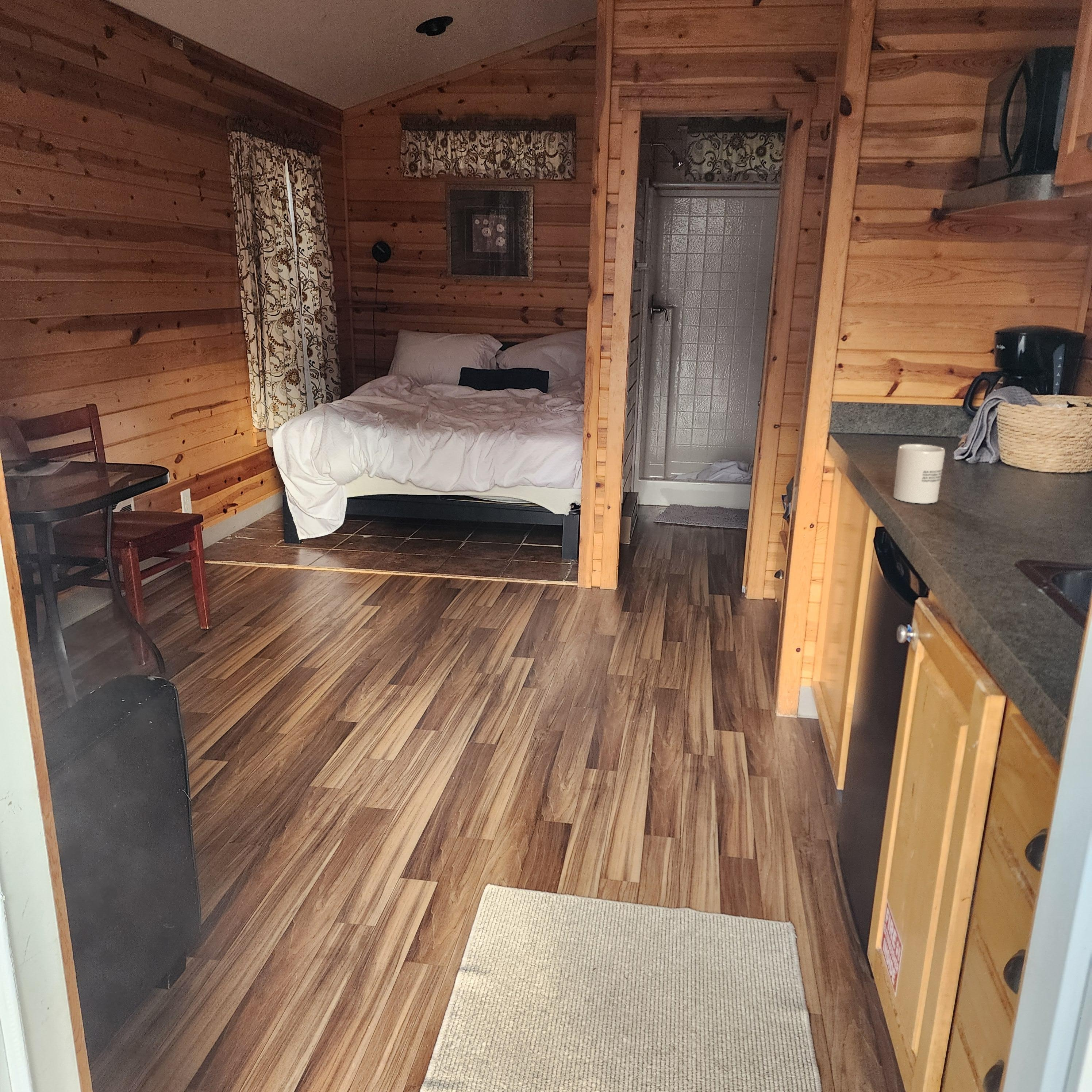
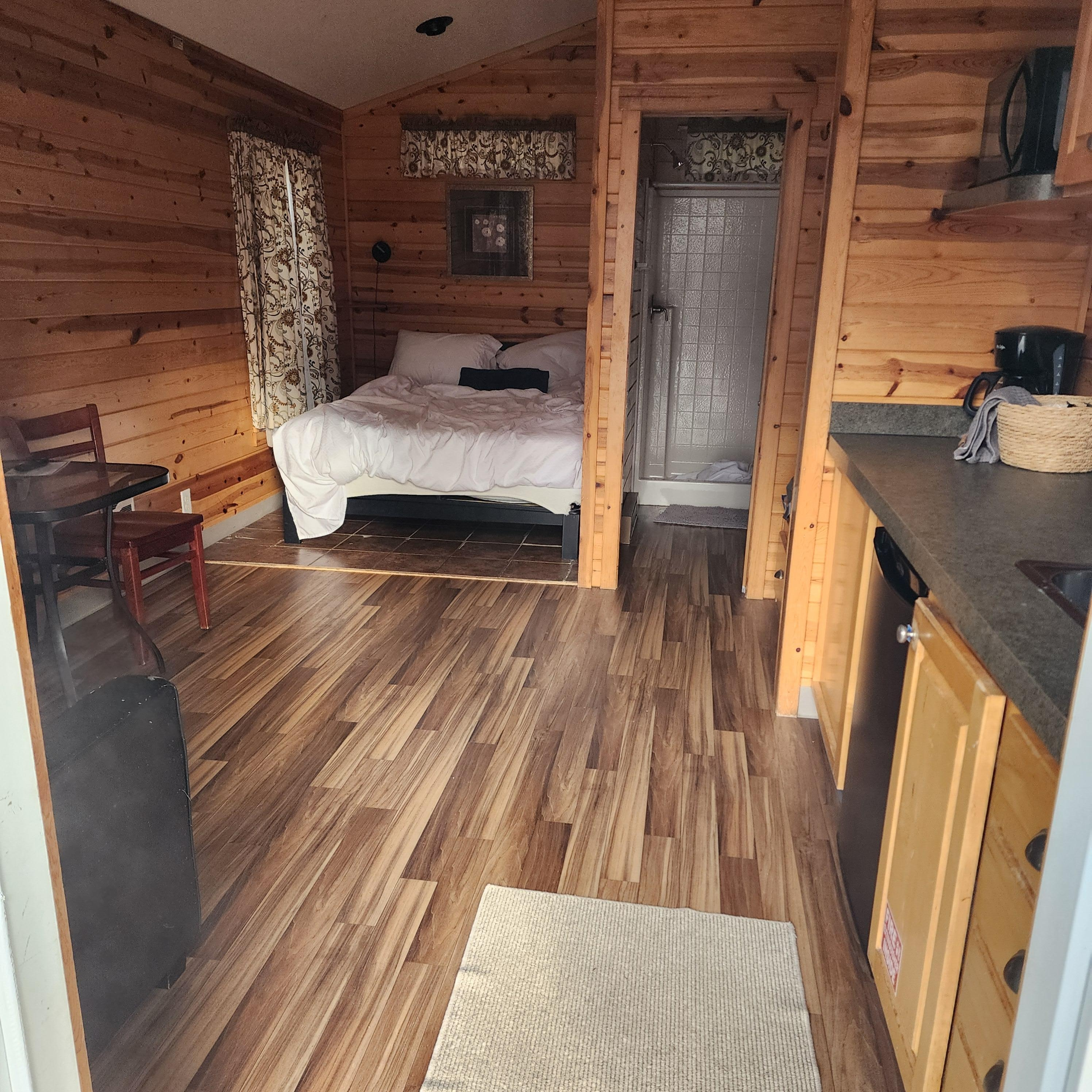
- mug [893,443,946,504]
